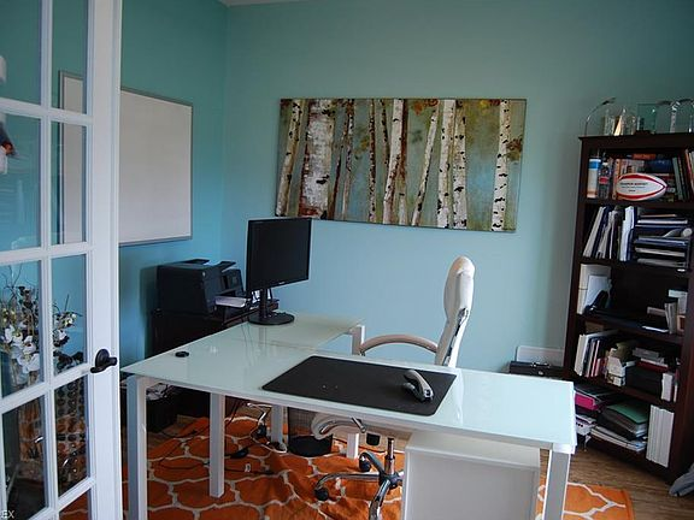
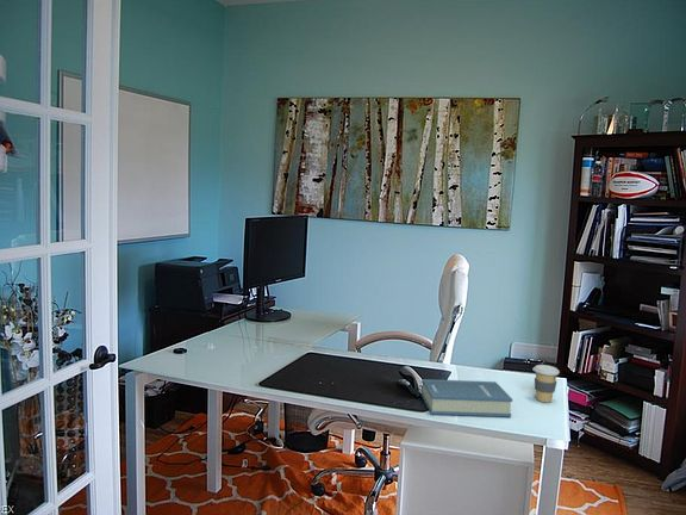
+ hardback book [420,378,513,417]
+ coffee cup [532,364,561,403]
